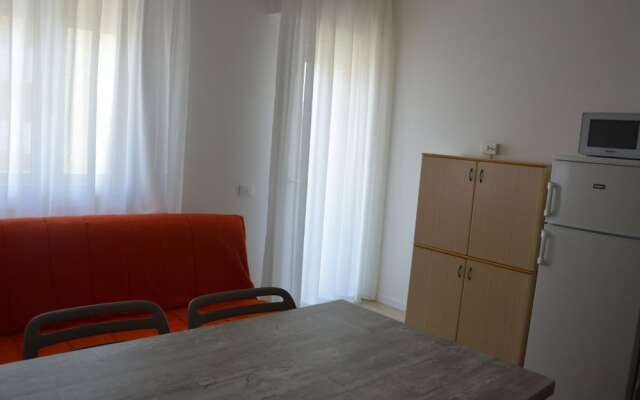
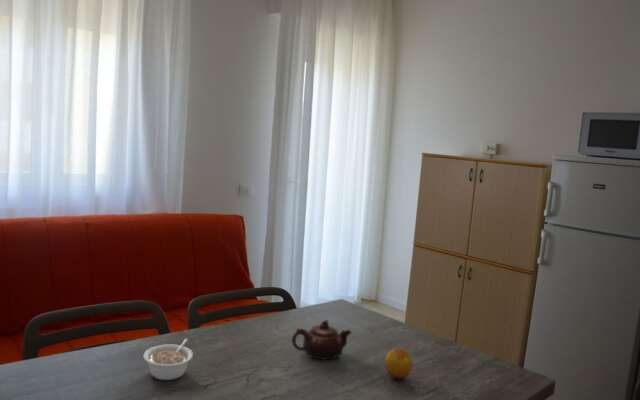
+ legume [142,338,194,381]
+ teapot [291,319,352,361]
+ fruit [384,348,414,381]
